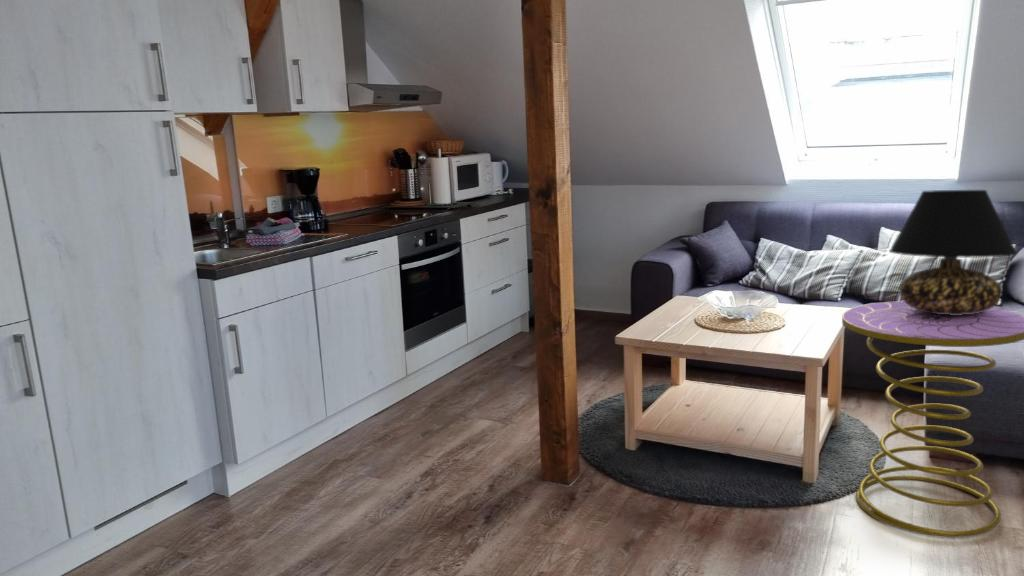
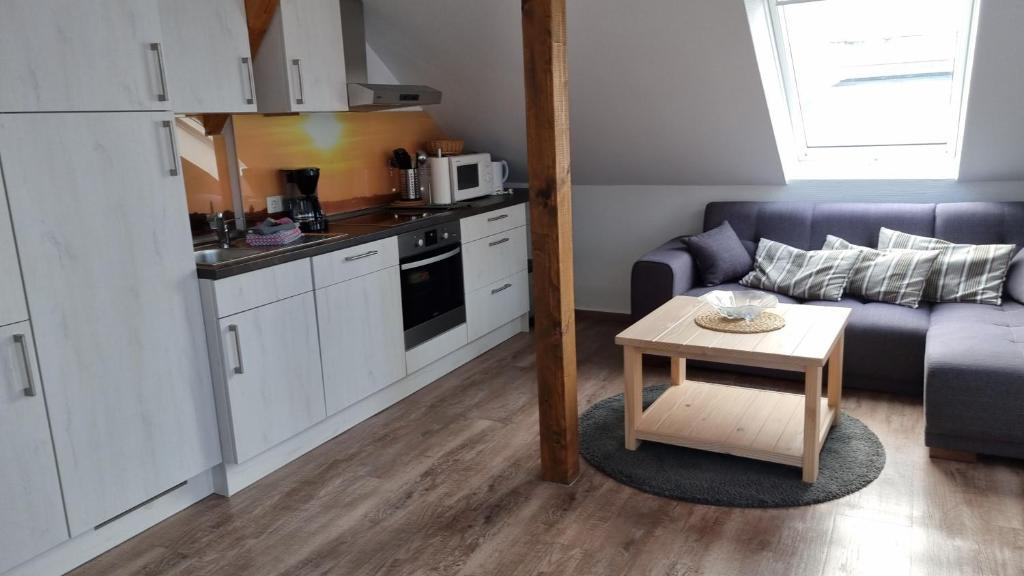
- table lamp [888,189,1018,315]
- side table [841,300,1024,538]
